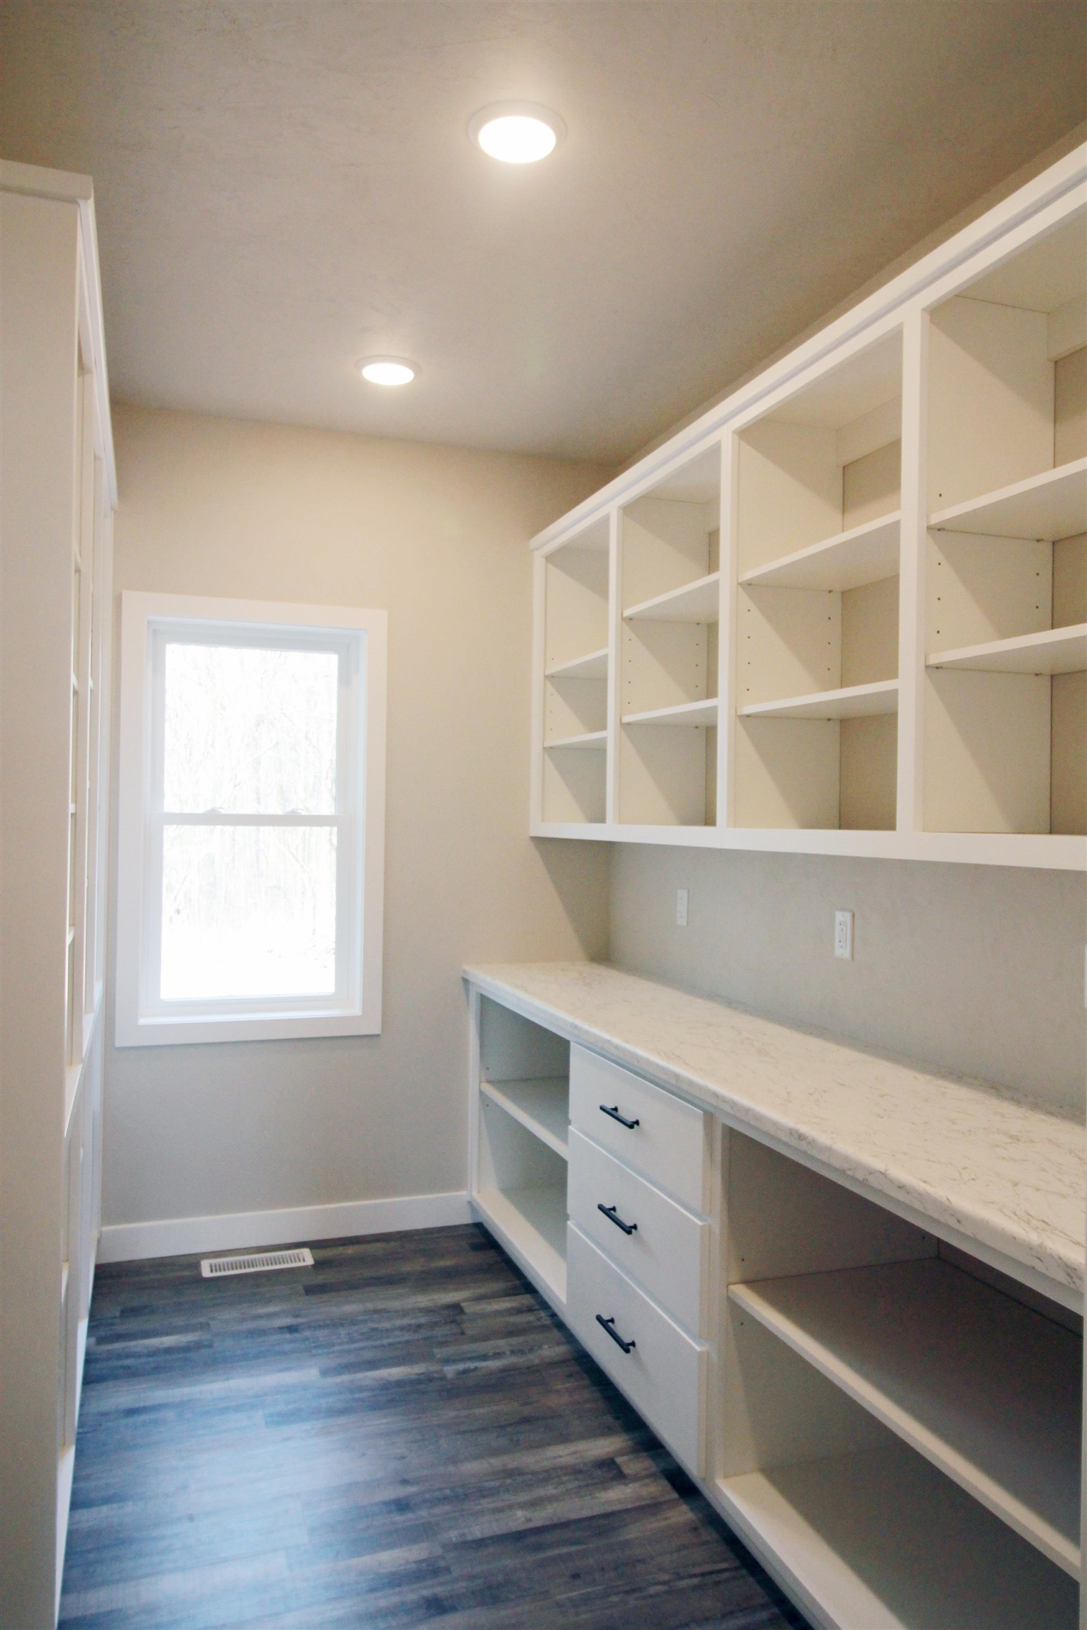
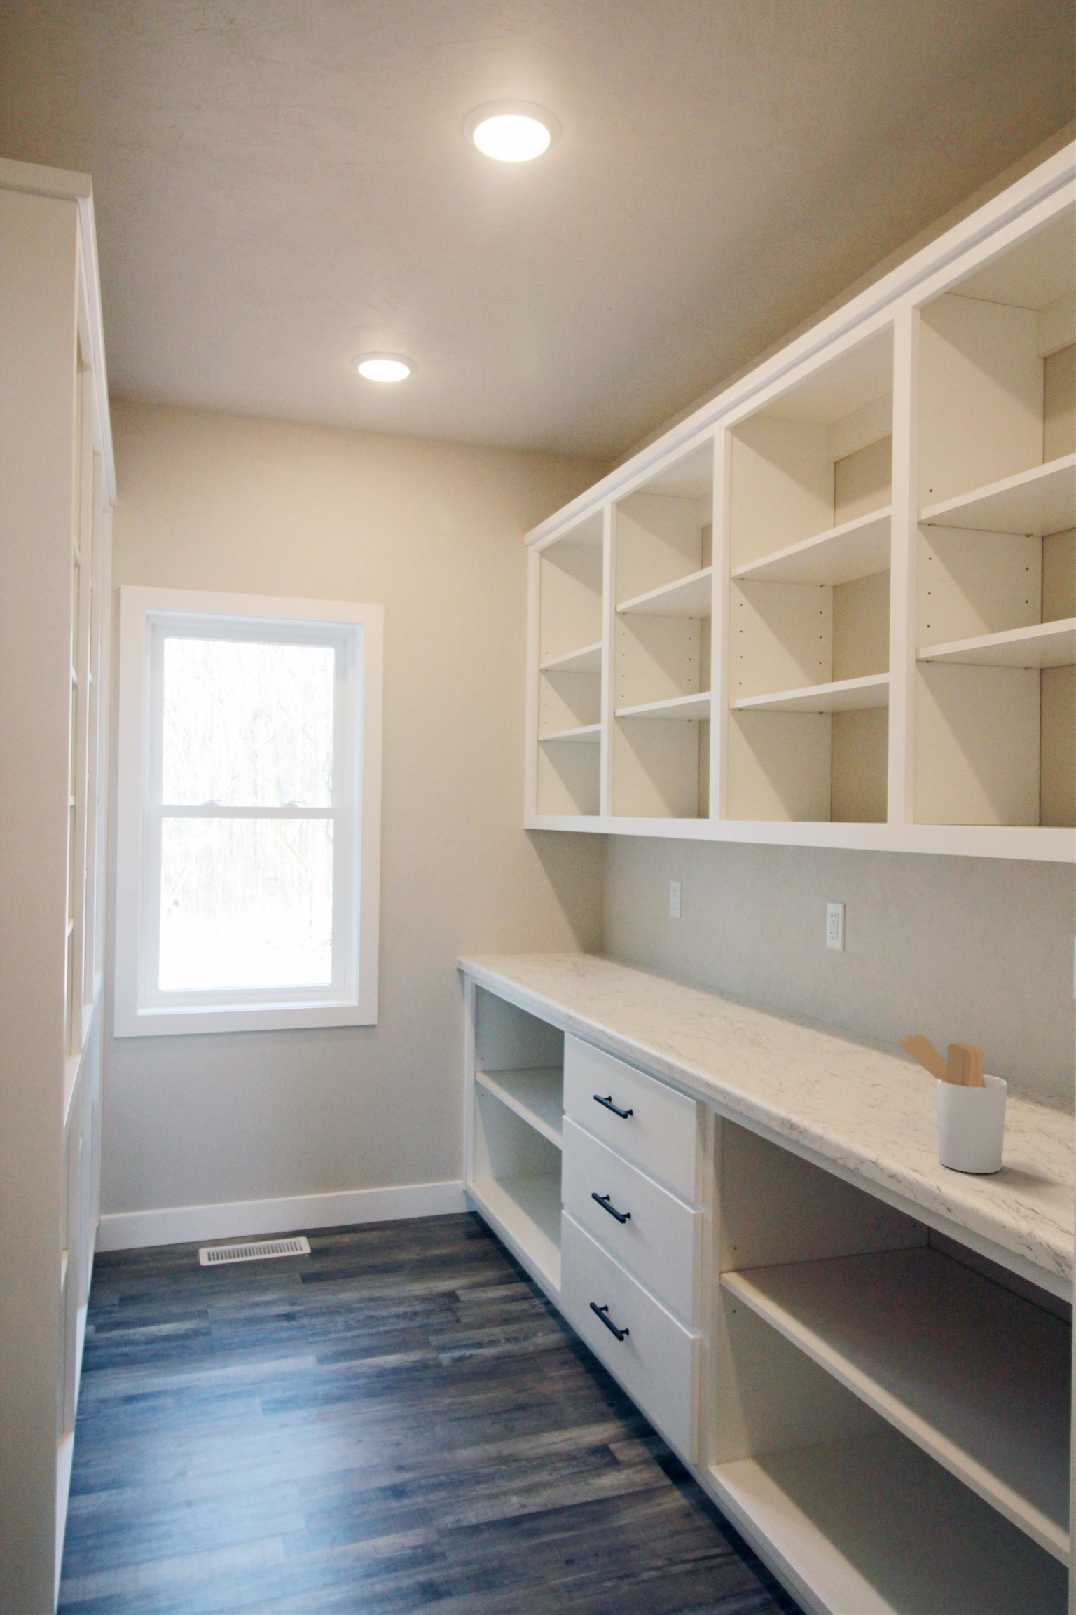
+ utensil holder [897,1033,1008,1174]
